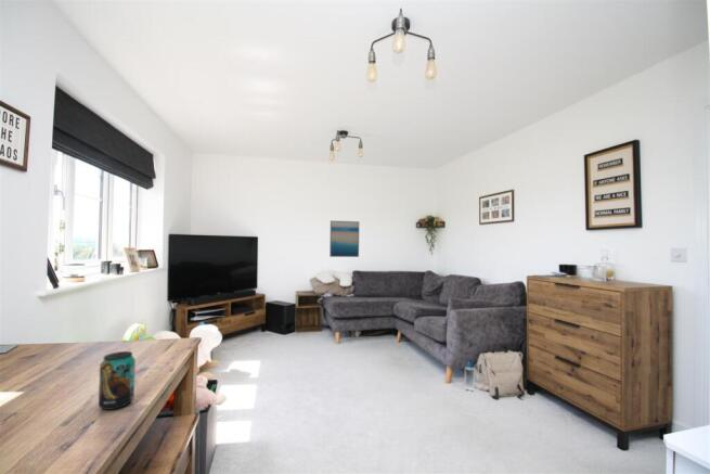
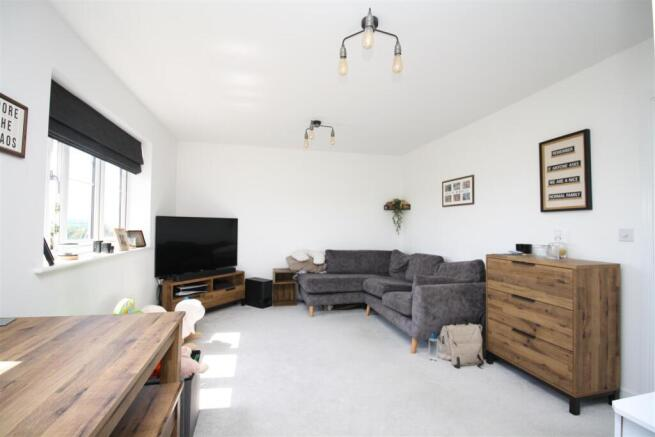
- wall art [328,219,360,258]
- beverage can [98,350,137,411]
